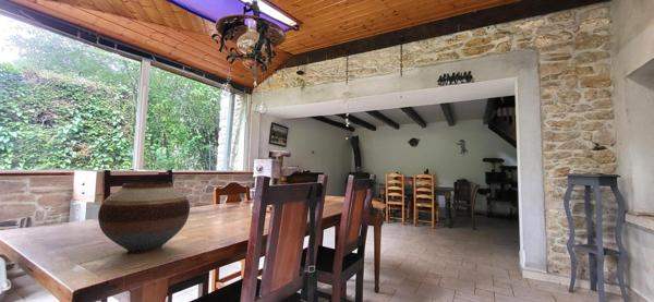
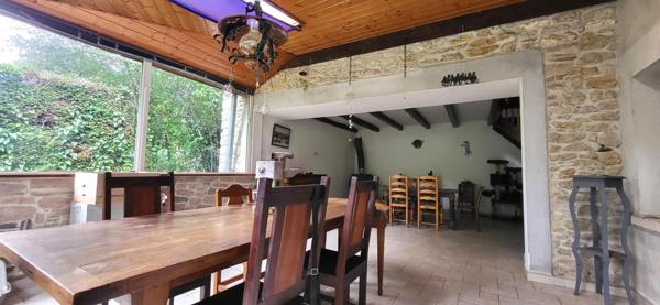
- vase [97,181,191,254]
